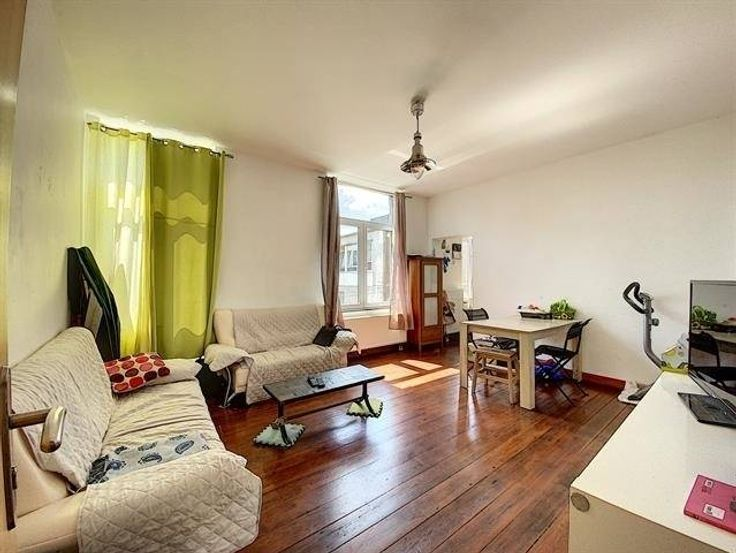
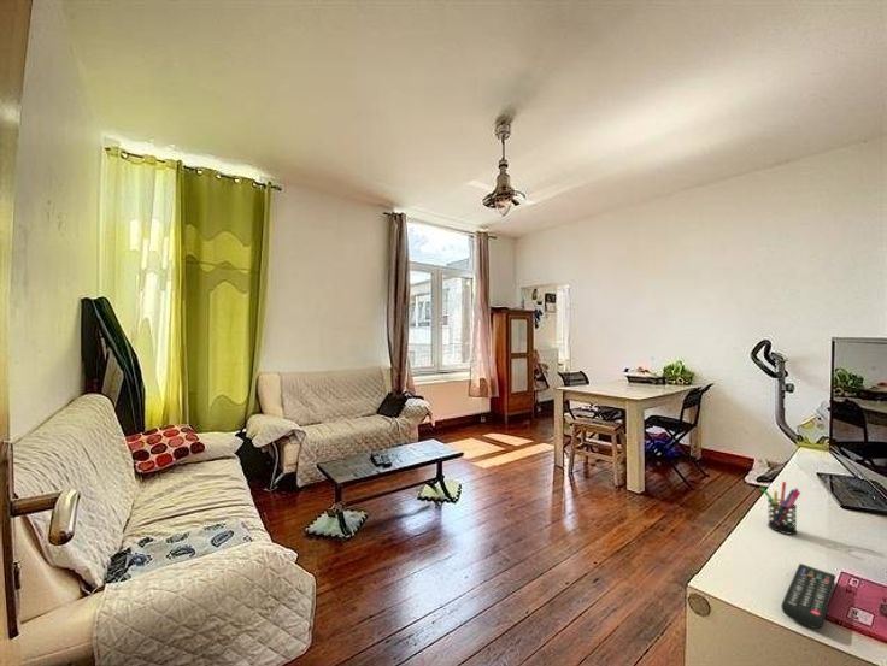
+ remote control [781,562,836,630]
+ pen holder [759,481,801,536]
